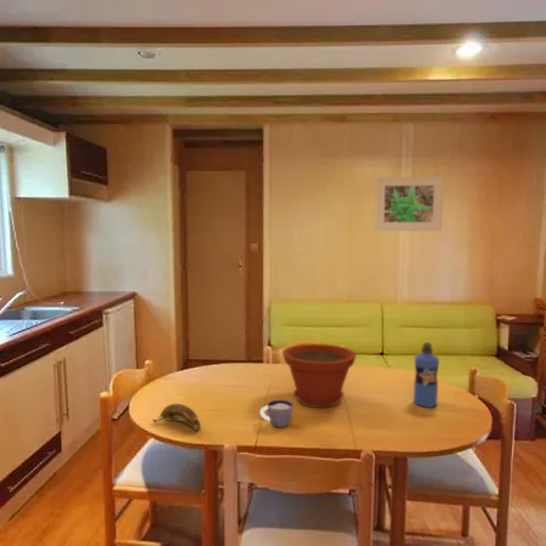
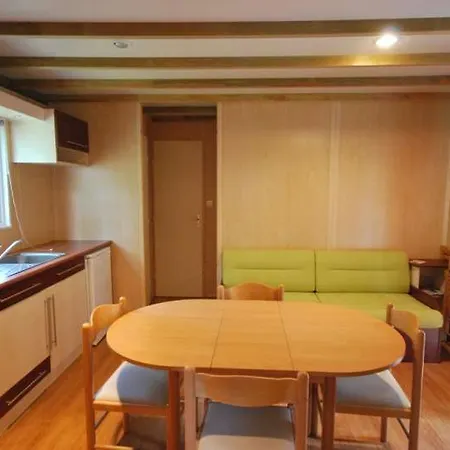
- water bottle [413,341,440,409]
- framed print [374,176,444,232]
- cup [258,399,294,428]
- plant pot [281,342,358,409]
- banana [152,403,201,432]
